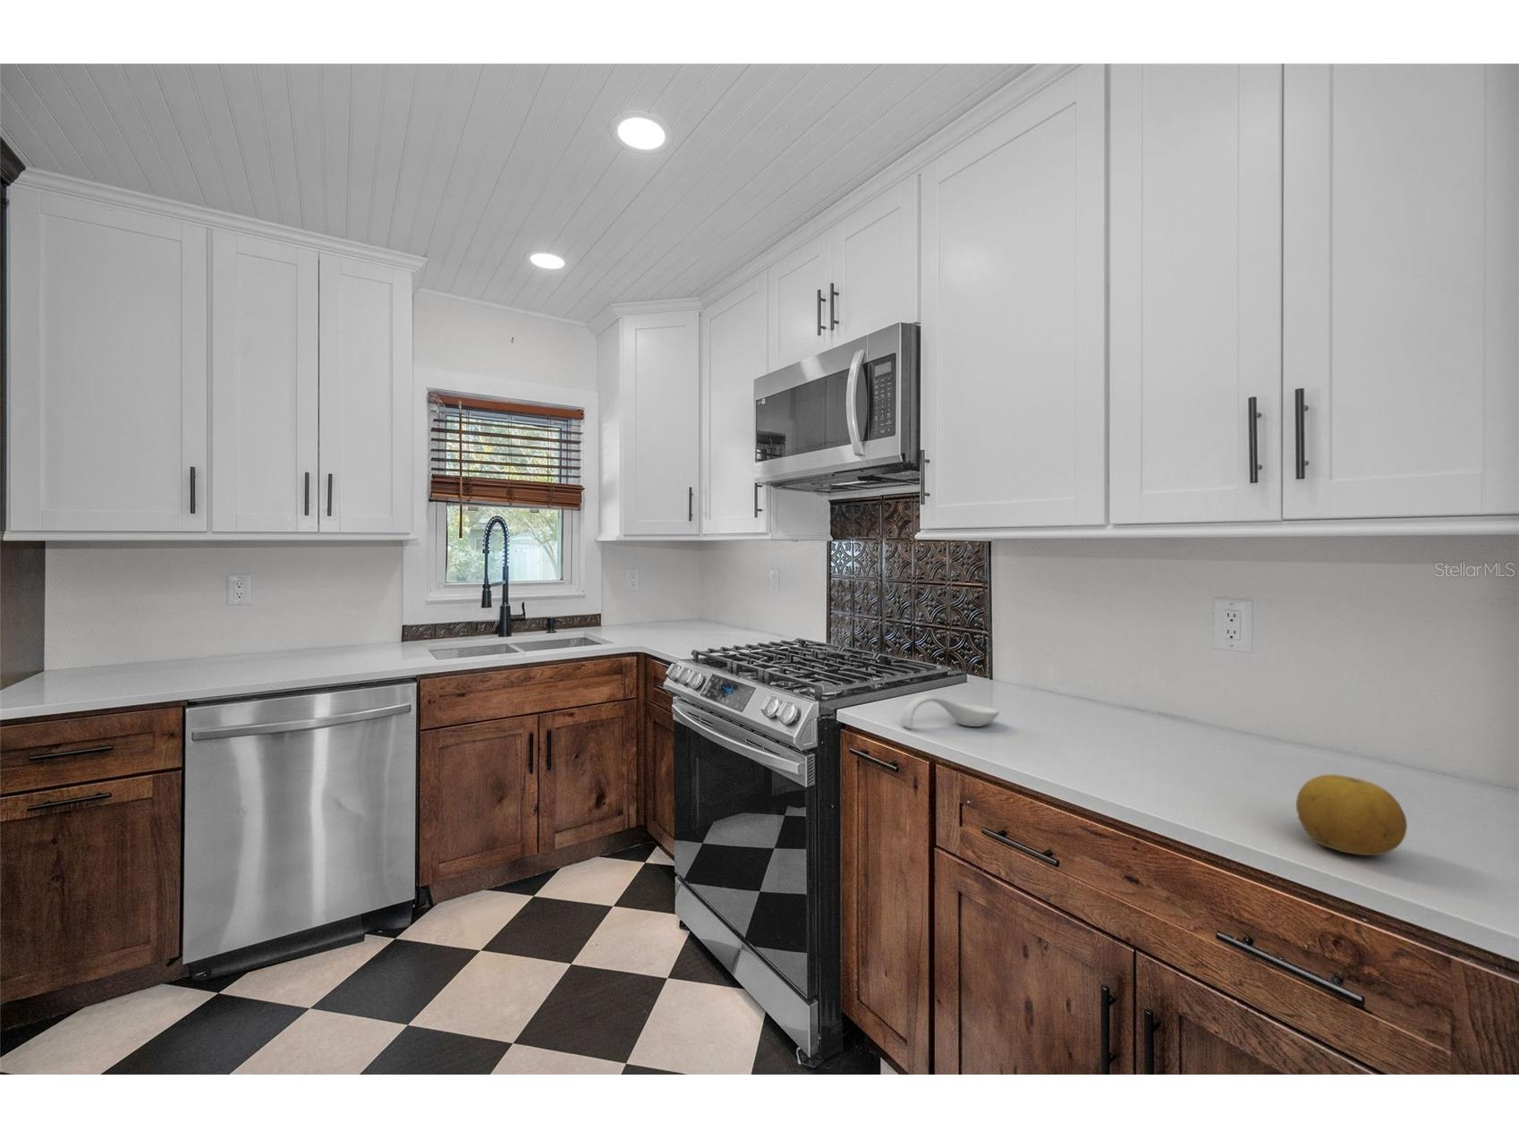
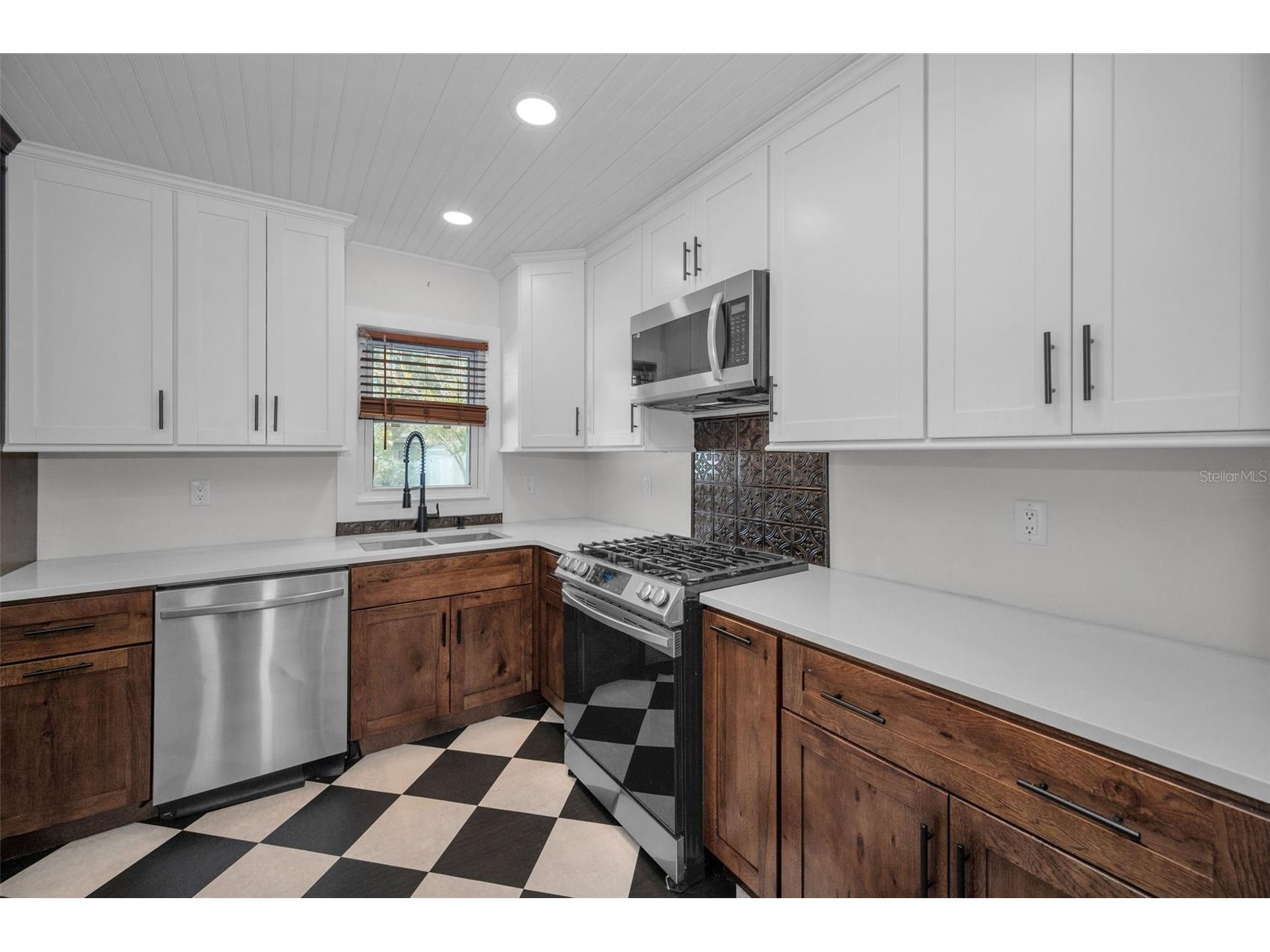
- fruit [1295,774,1408,857]
- spoon rest [899,694,1000,729]
